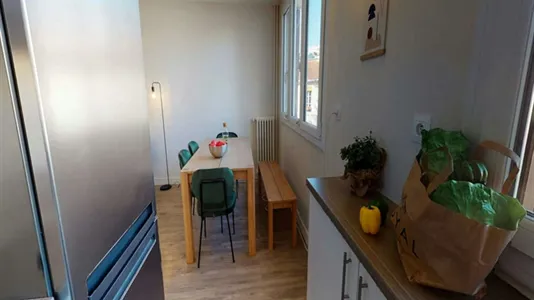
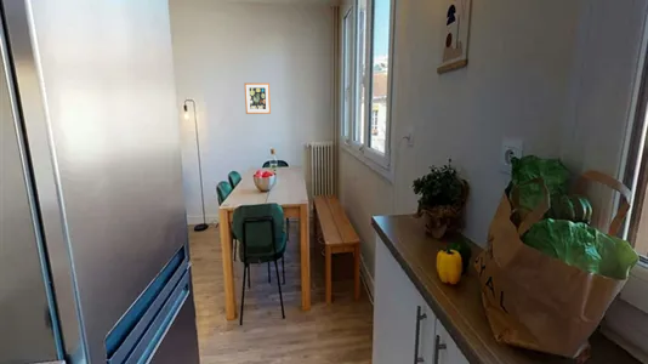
+ wall art [243,81,272,115]
